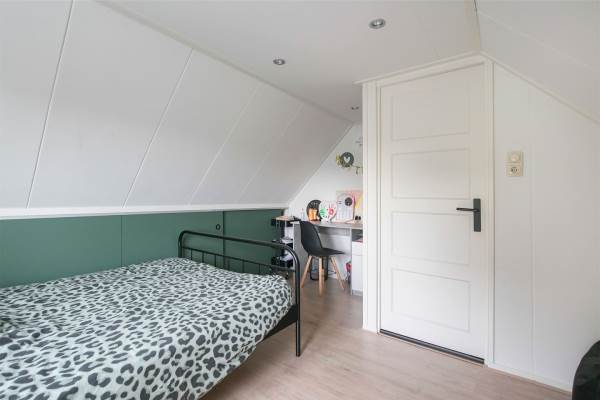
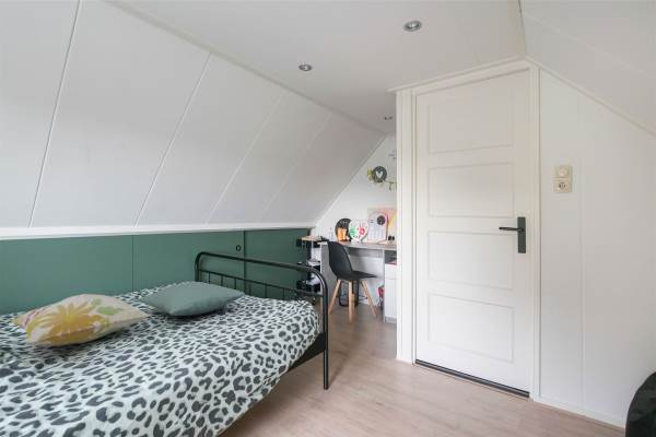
+ pillow [136,282,246,317]
+ decorative pillow [10,293,152,346]
